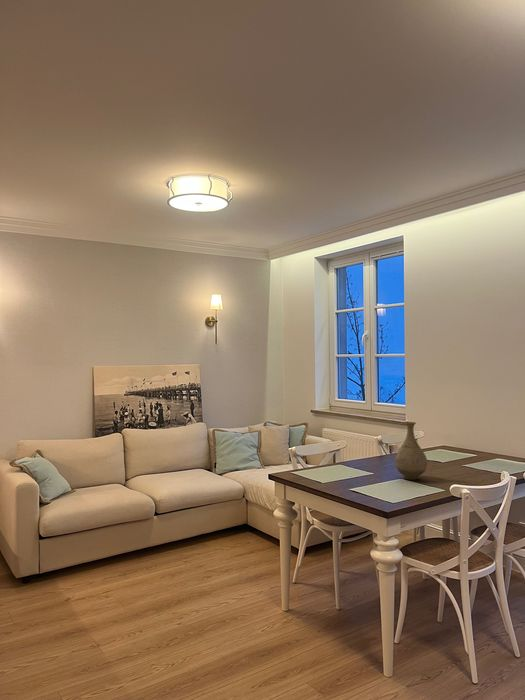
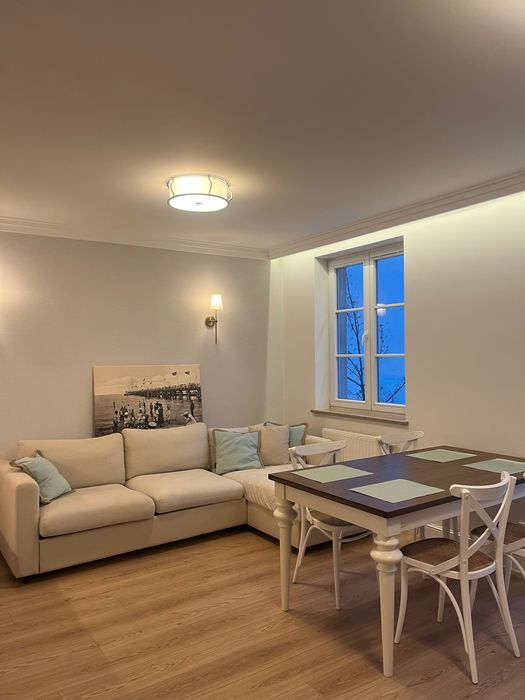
- vase [394,421,428,481]
